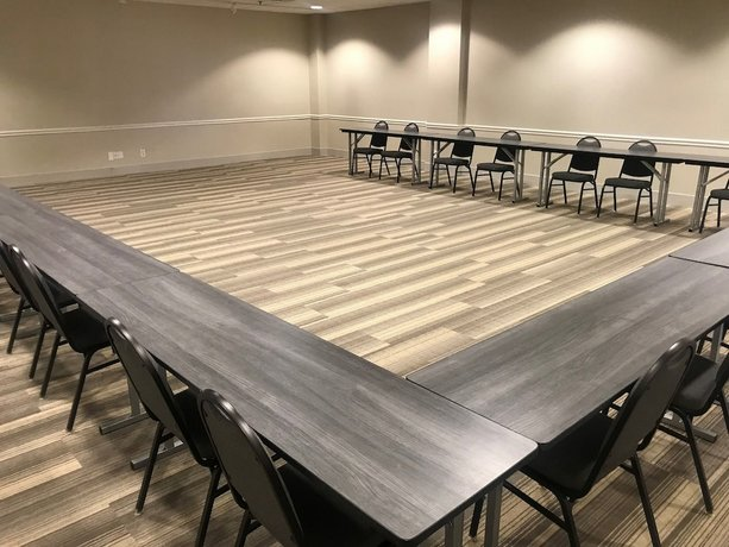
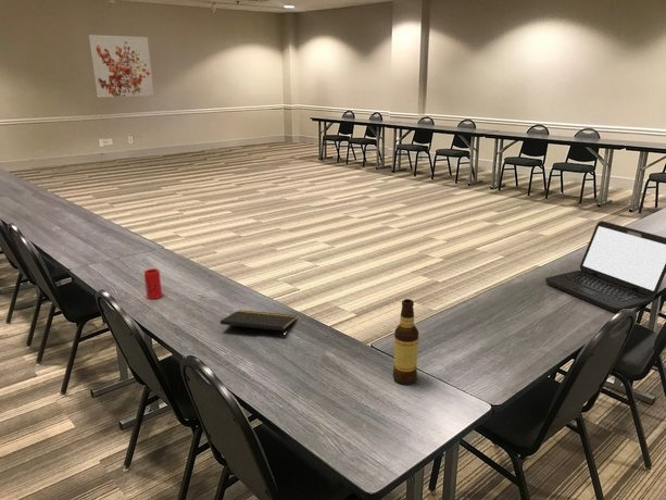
+ wall art [88,34,155,99]
+ laptop [544,220,666,314]
+ cup [142,267,163,300]
+ notepad [219,309,299,340]
+ bottle [392,298,419,386]
